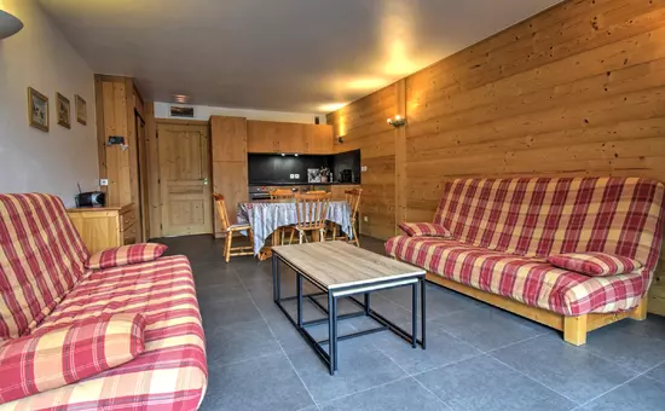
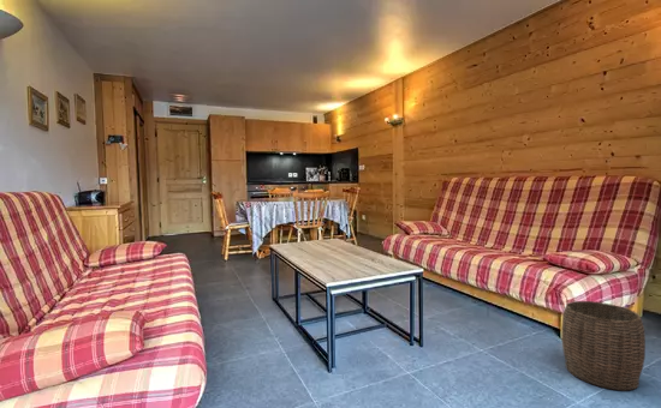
+ woven basket [560,300,647,391]
